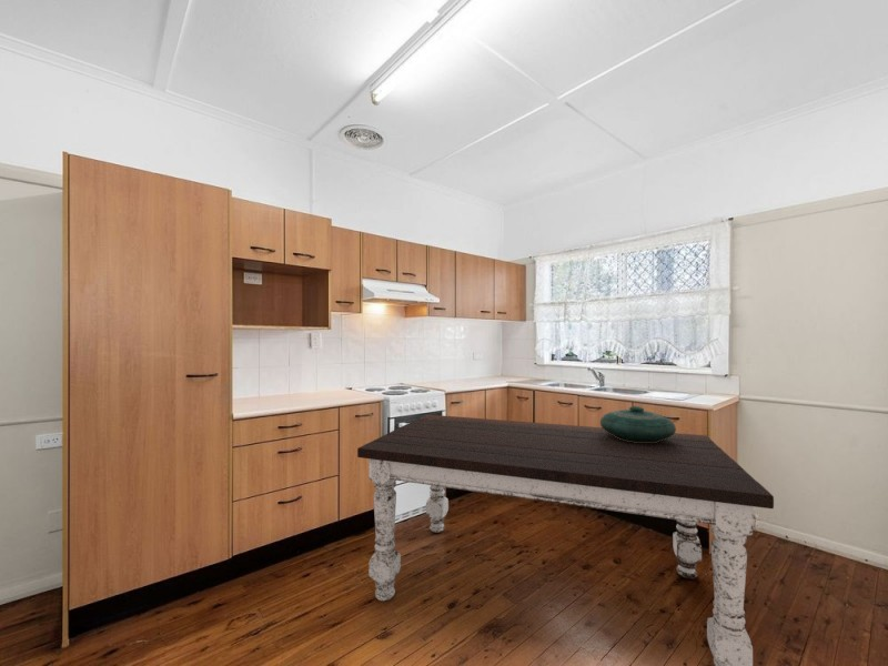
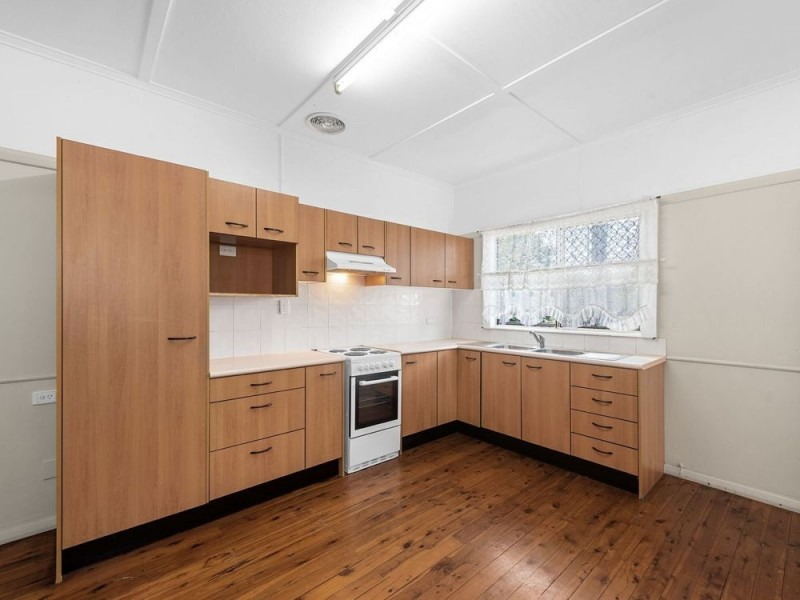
- dining table [356,414,775,666]
- decorative bowl [599,405,677,443]
